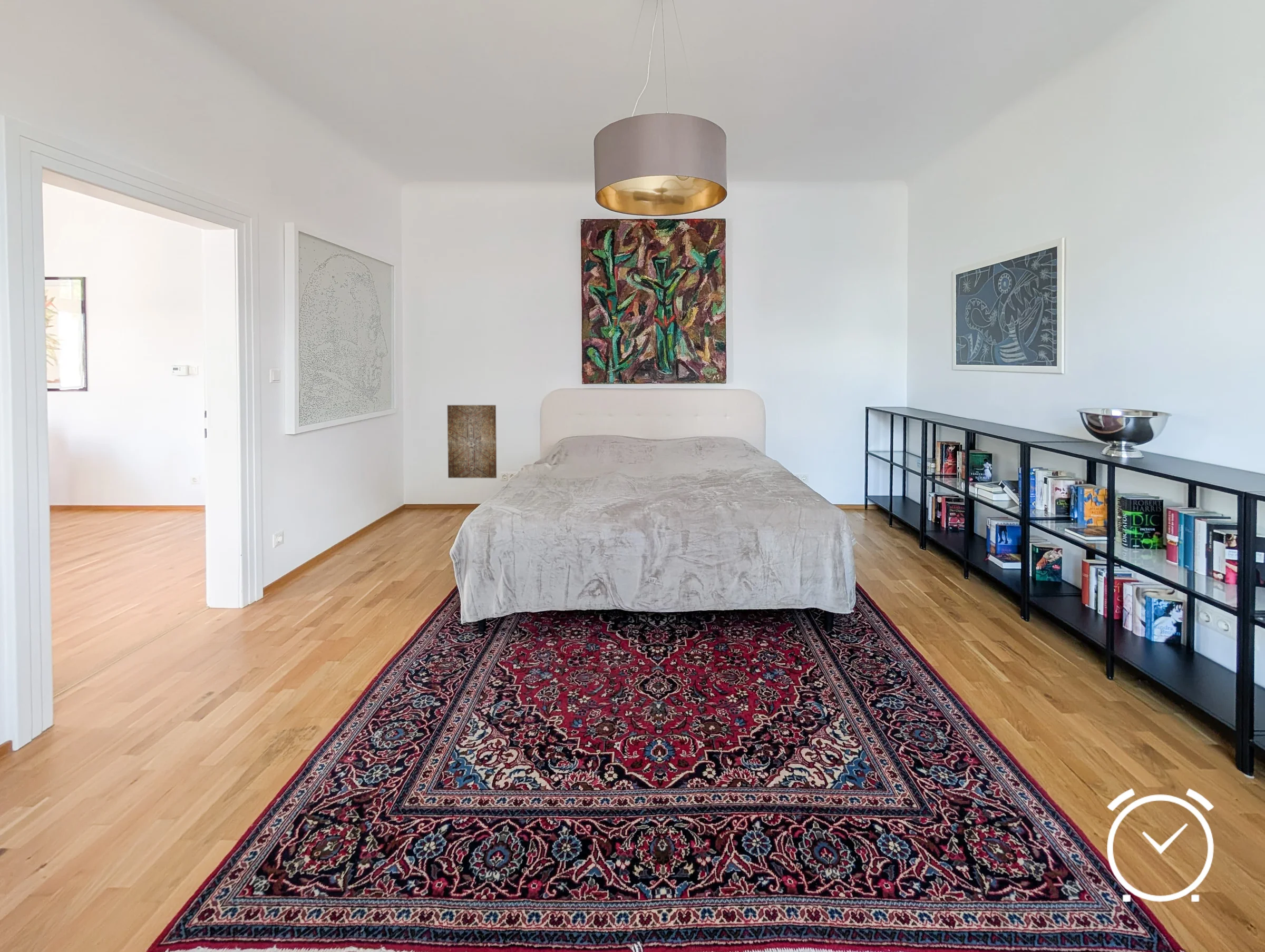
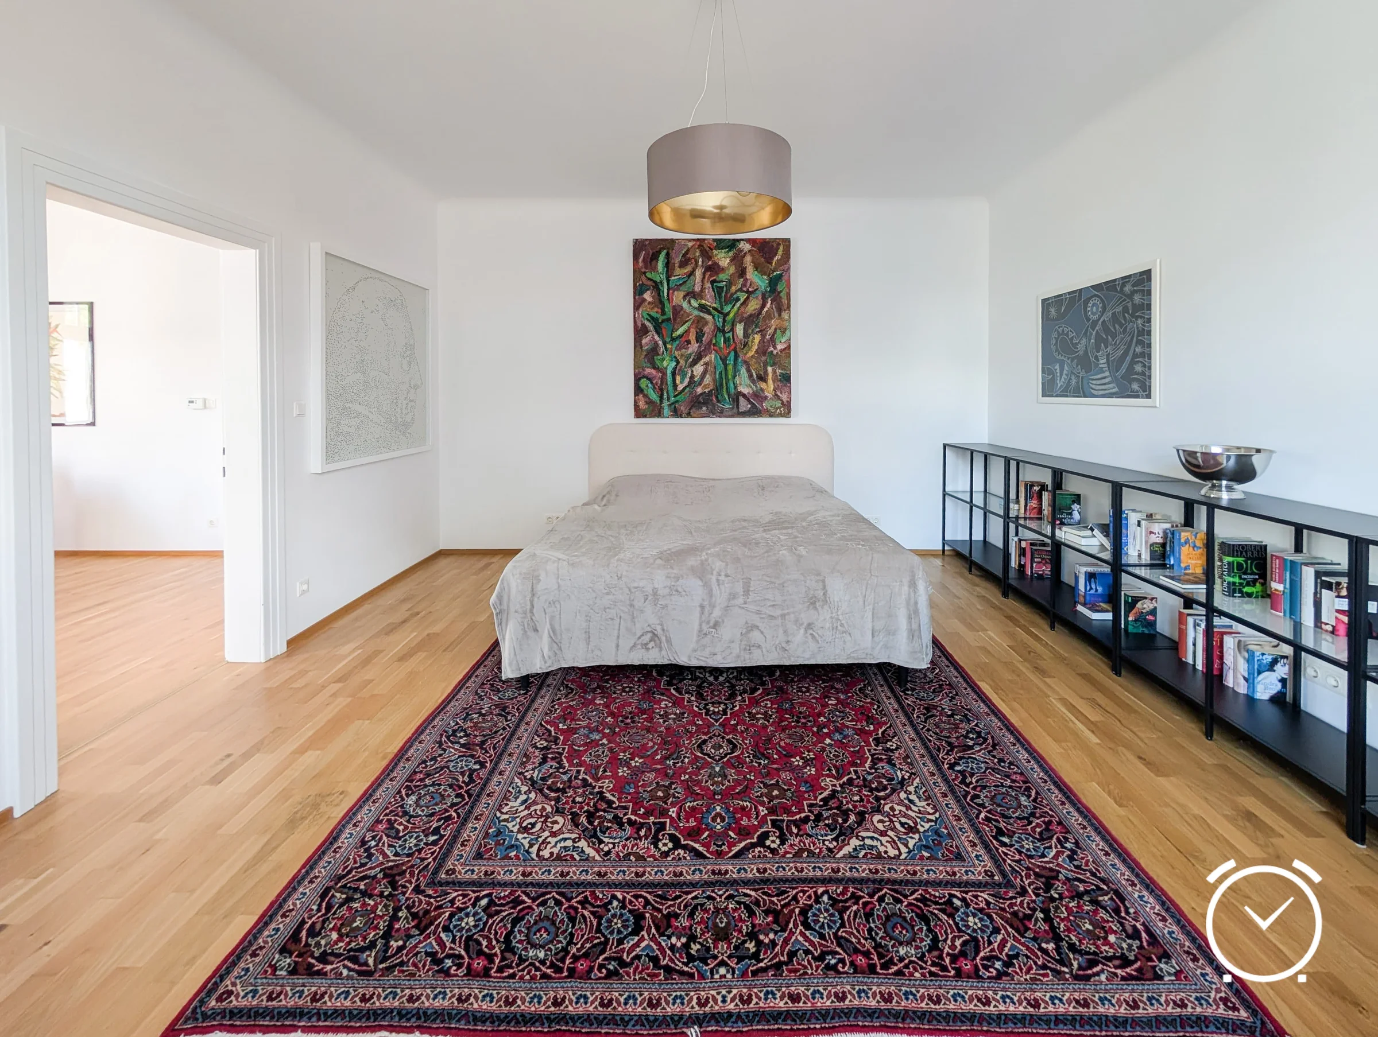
- wall art [446,405,497,479]
